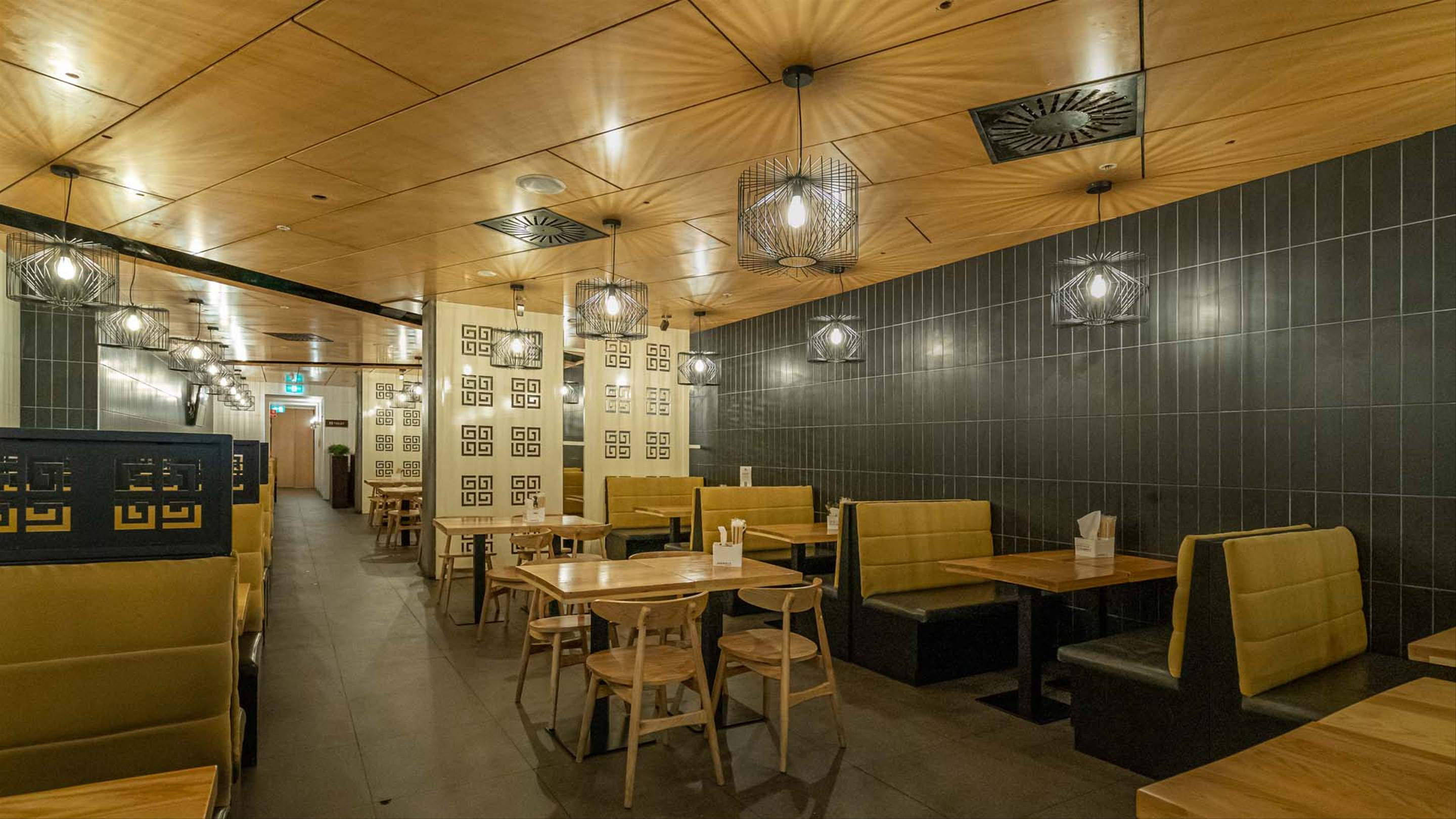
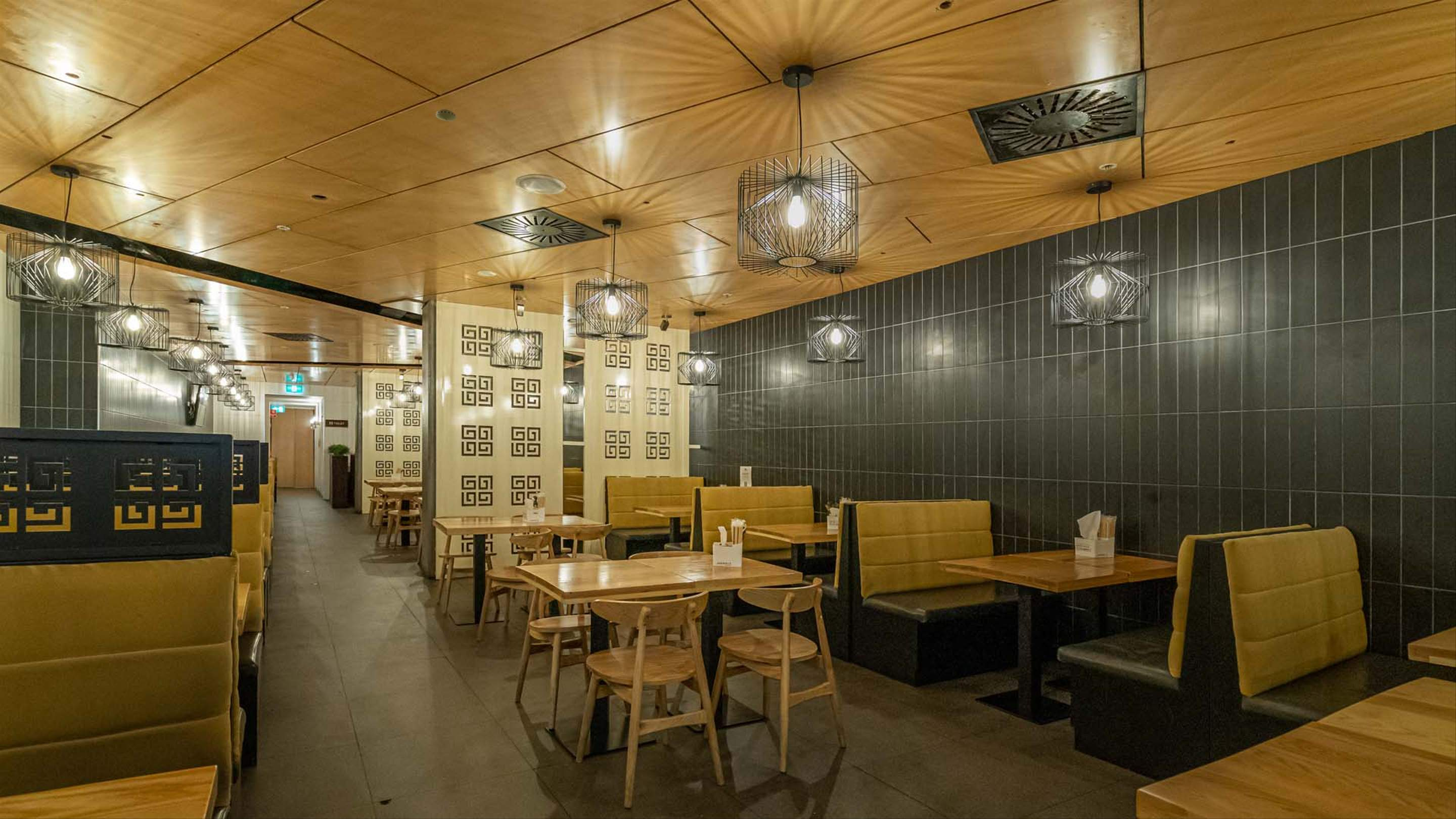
+ smoke detector [435,109,457,121]
